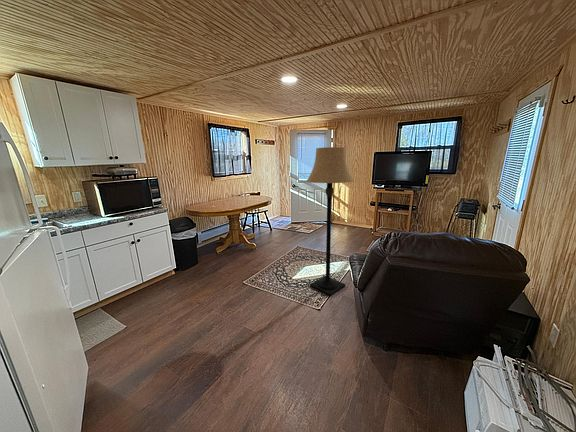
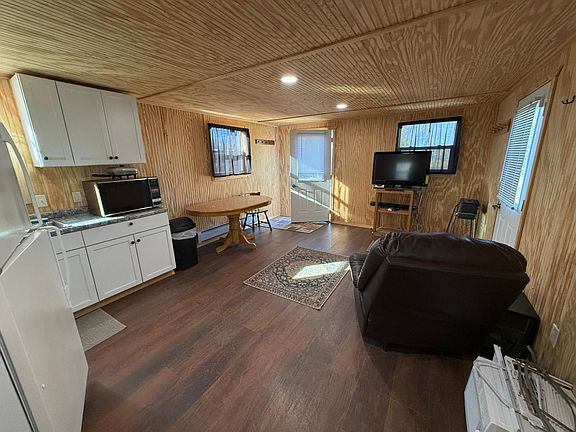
- lamp [305,146,355,297]
